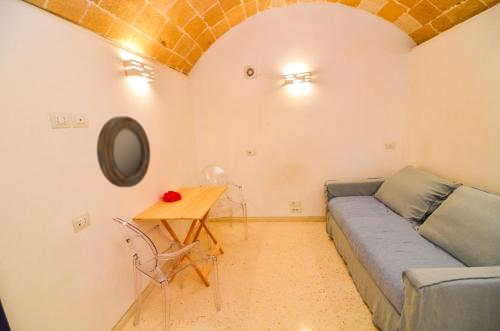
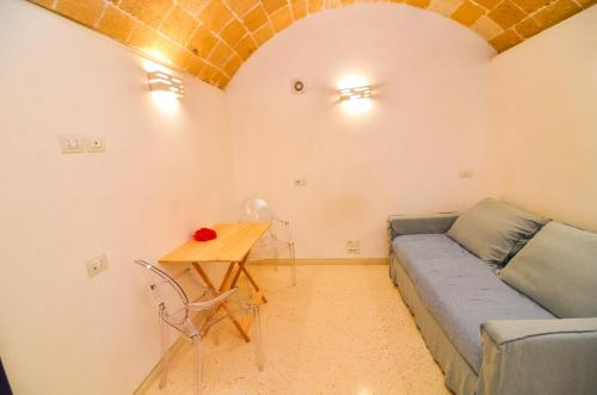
- home mirror [96,115,151,188]
